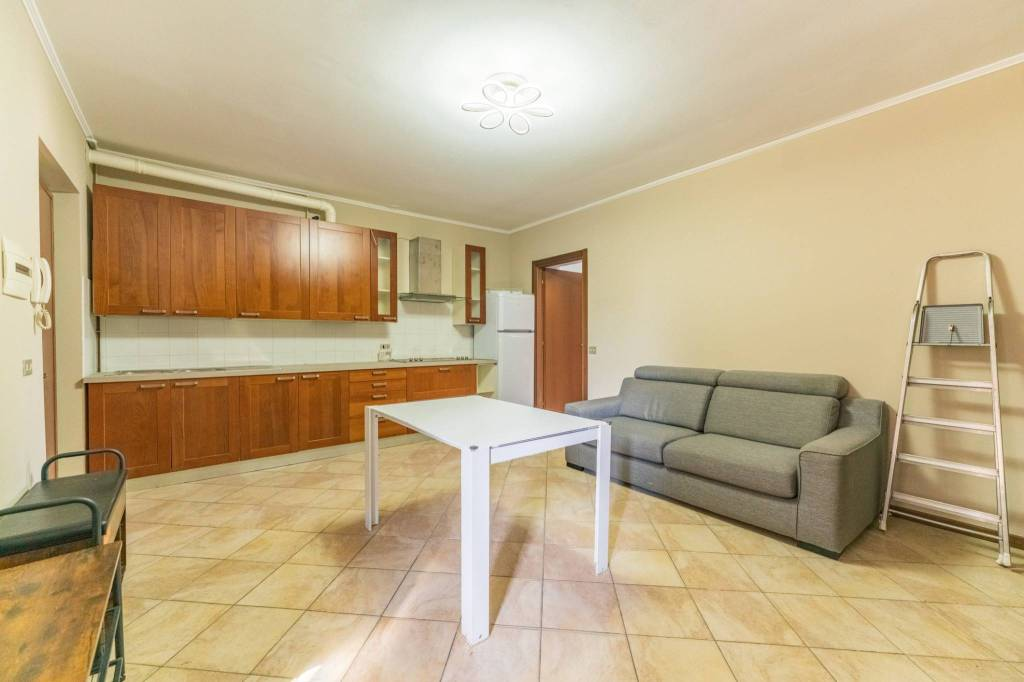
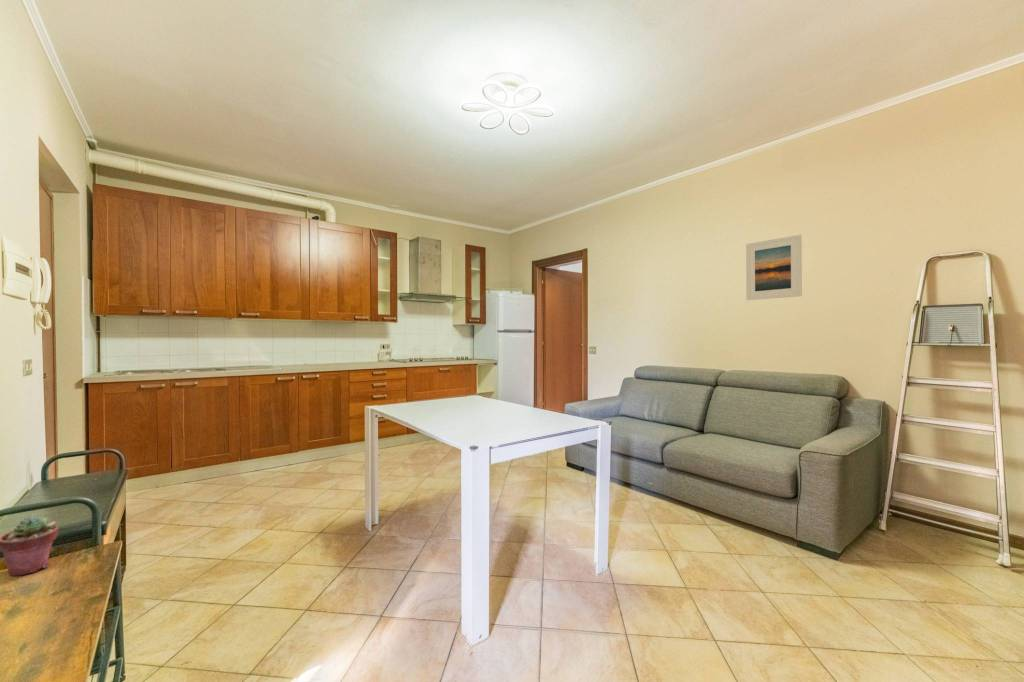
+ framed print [745,234,803,301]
+ potted succulent [0,514,59,577]
